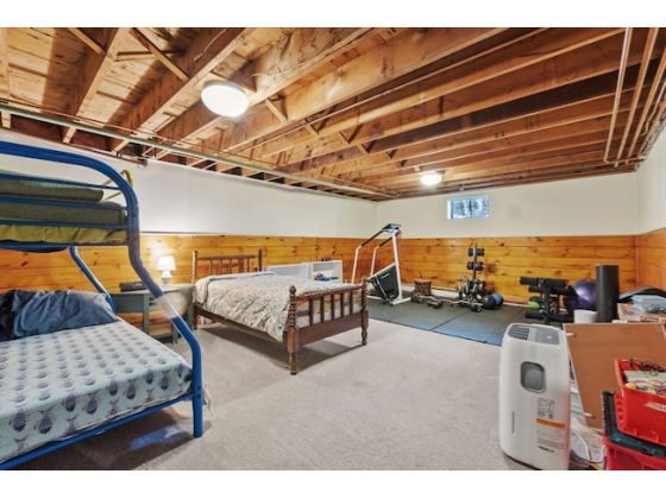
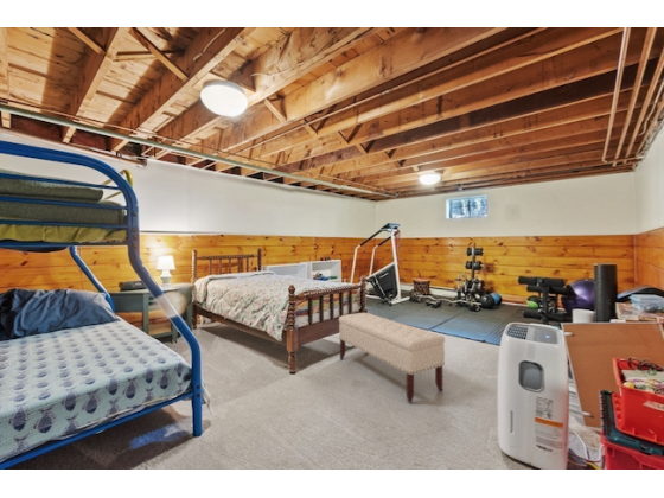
+ bench [338,312,446,403]
